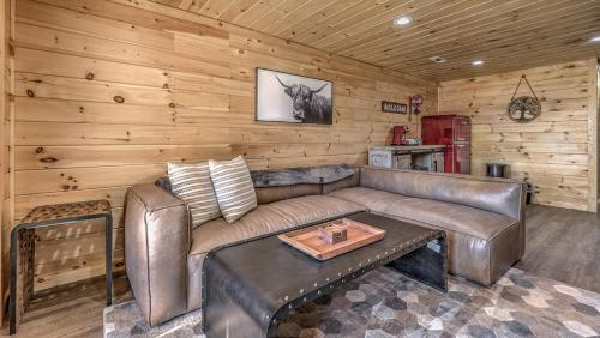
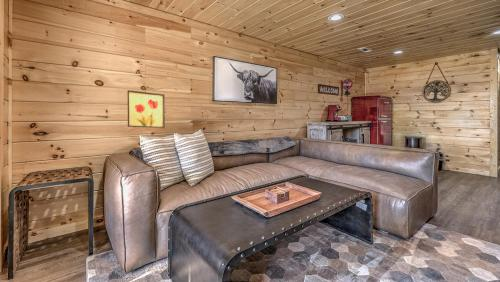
+ wall art [127,89,166,129]
